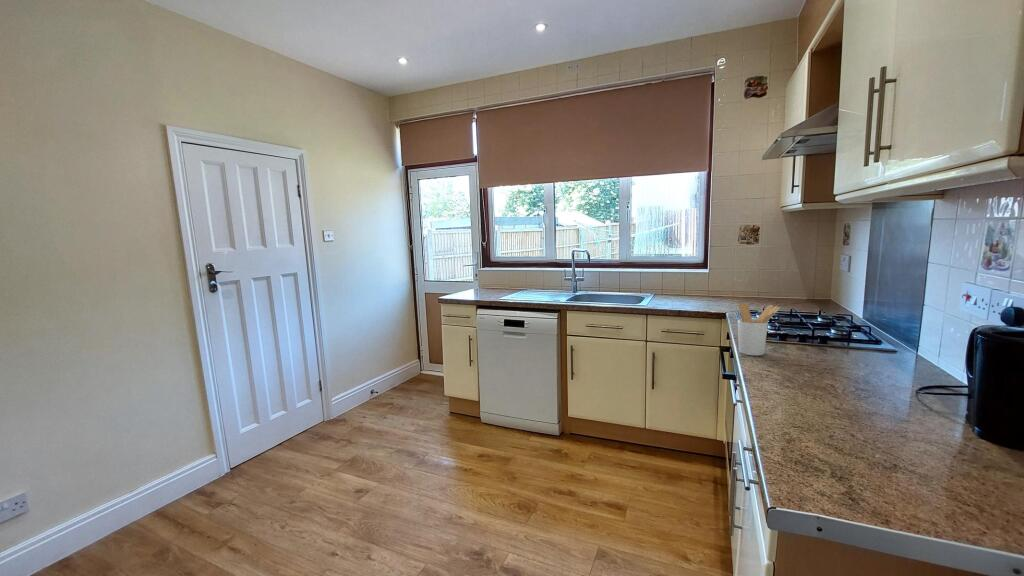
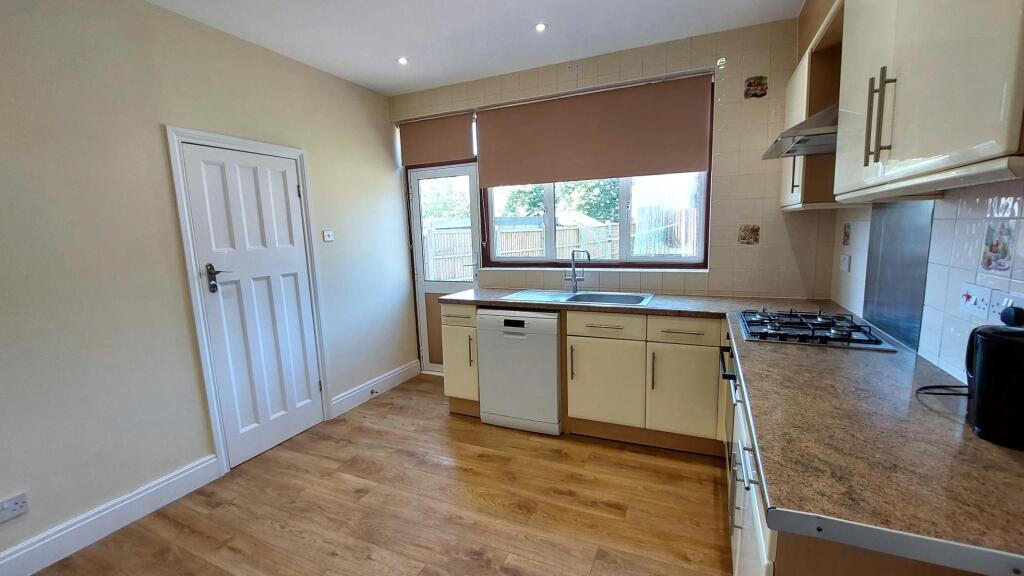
- utensil holder [737,302,781,357]
